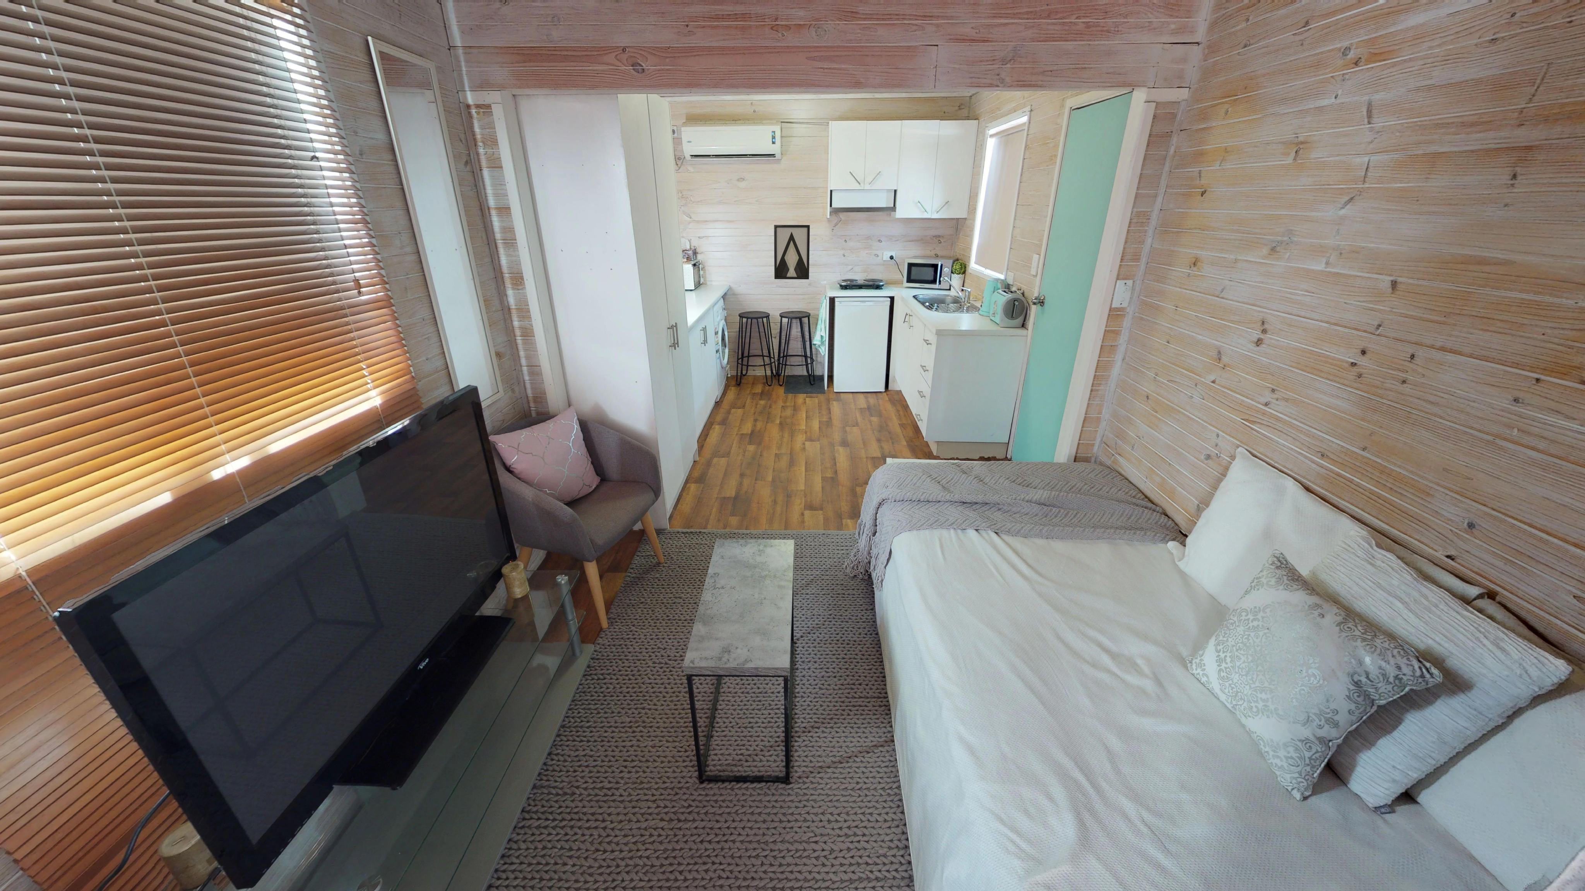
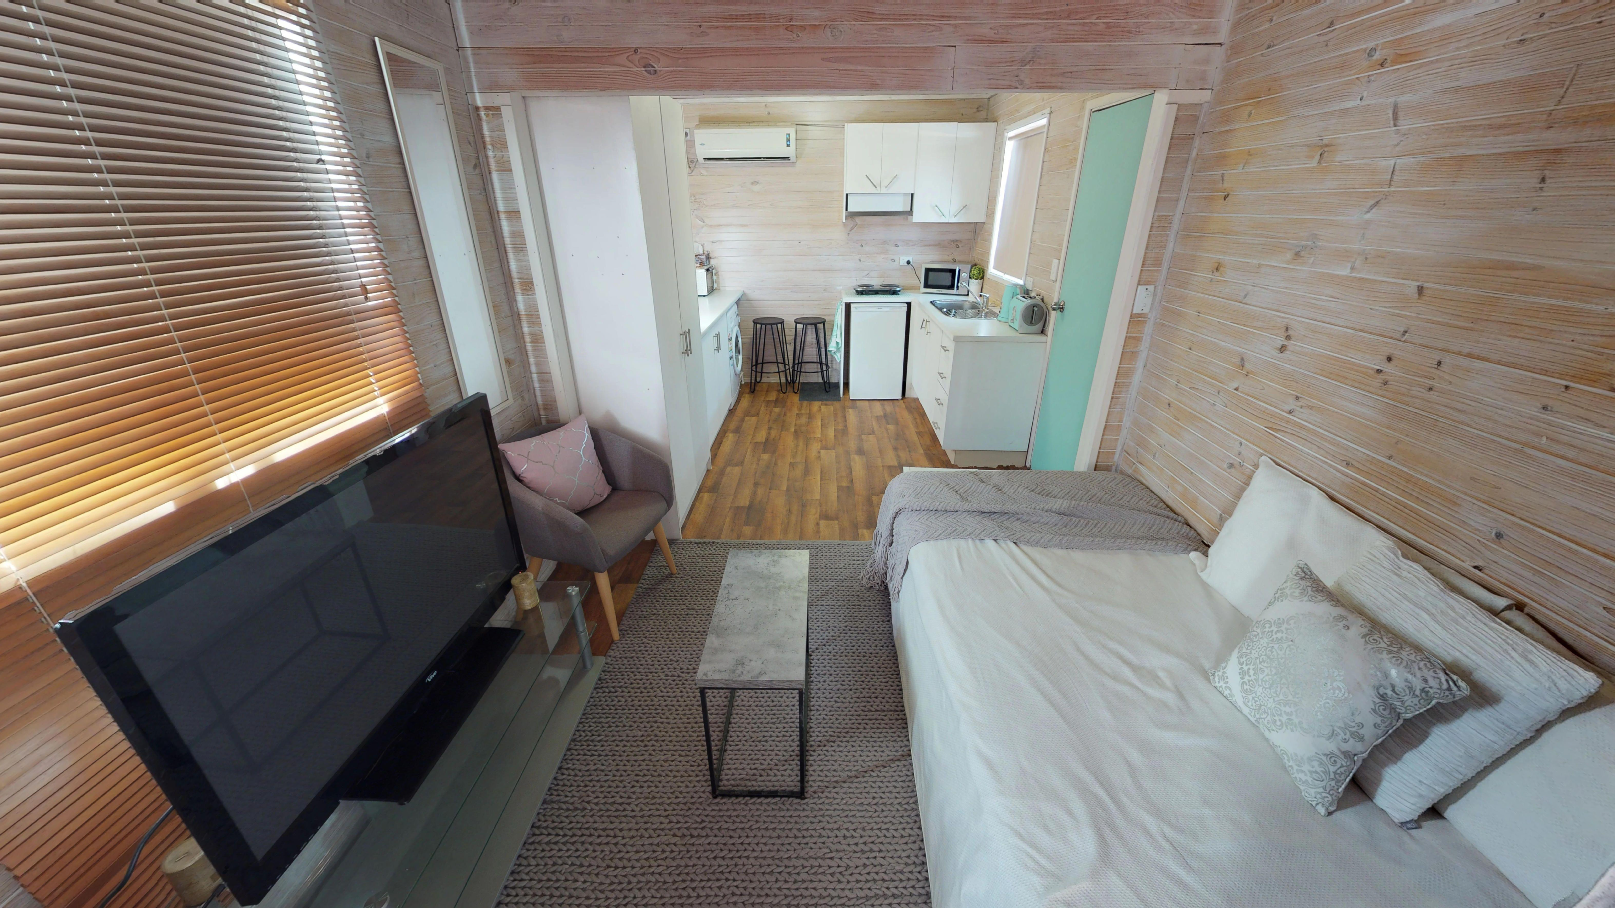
- wall art [774,224,810,280]
